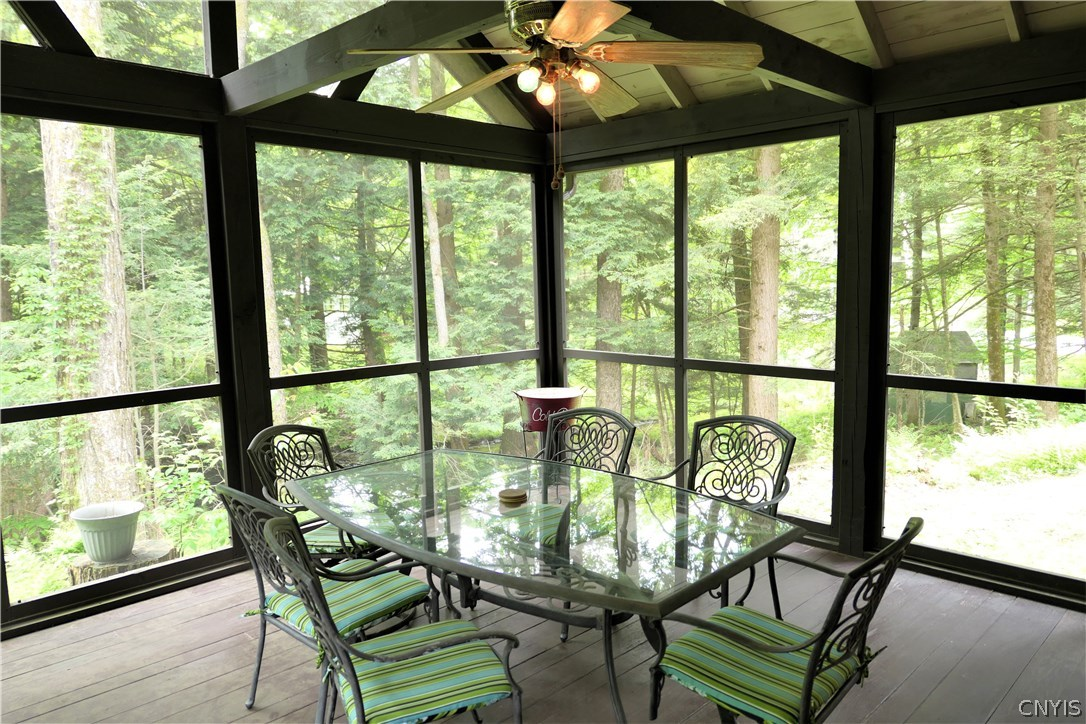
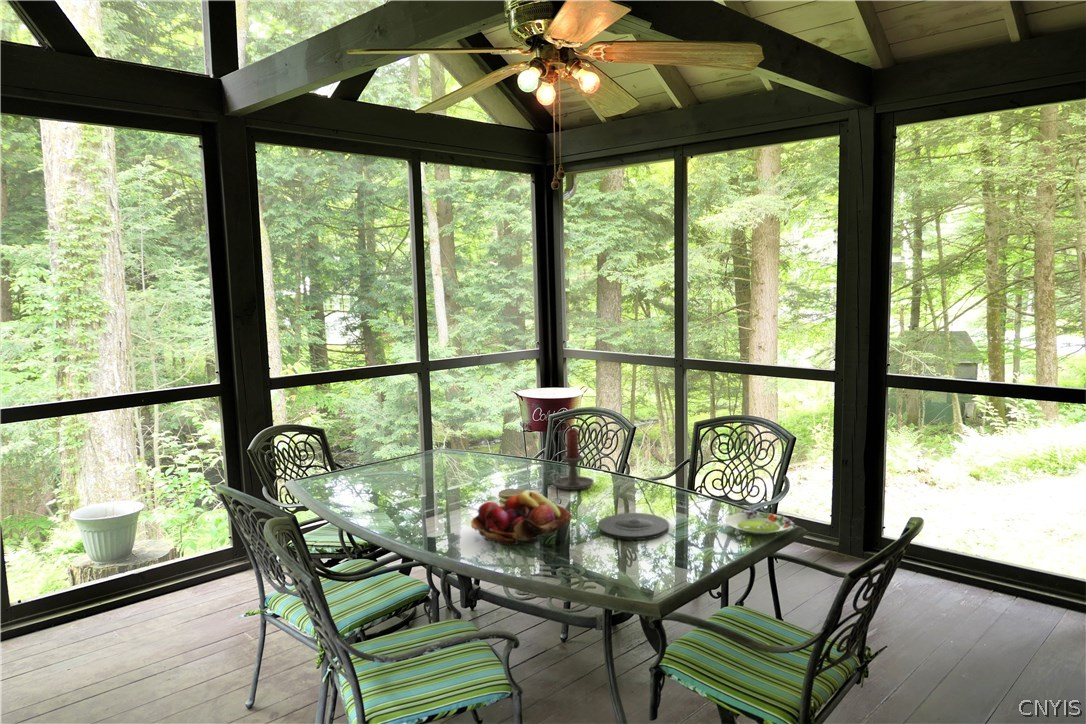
+ fruit basket [470,489,574,546]
+ salad plate [724,509,795,535]
+ candle holder [545,428,595,491]
+ plate [597,512,670,541]
